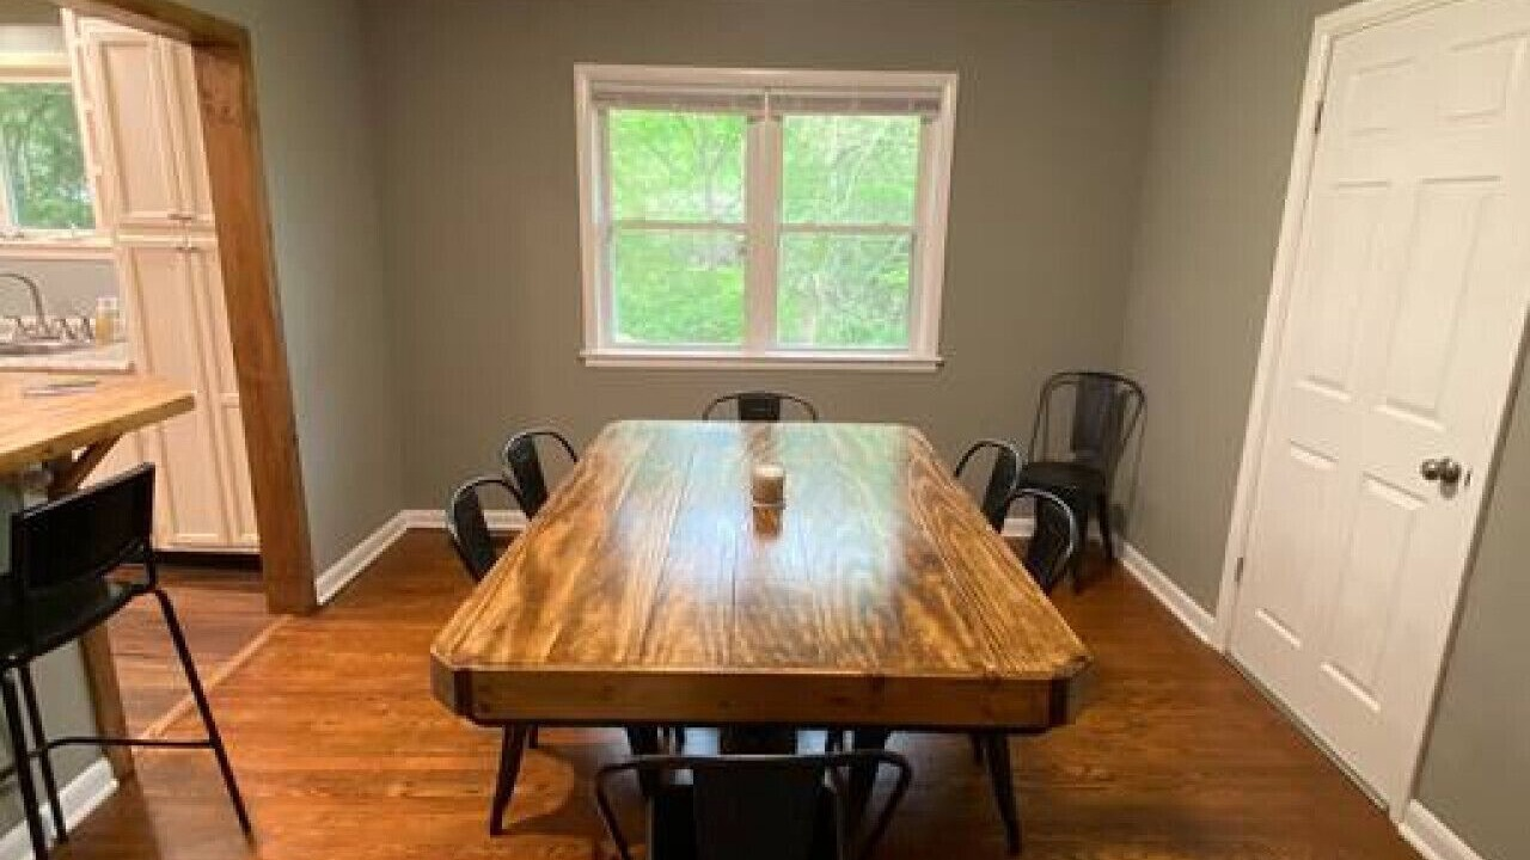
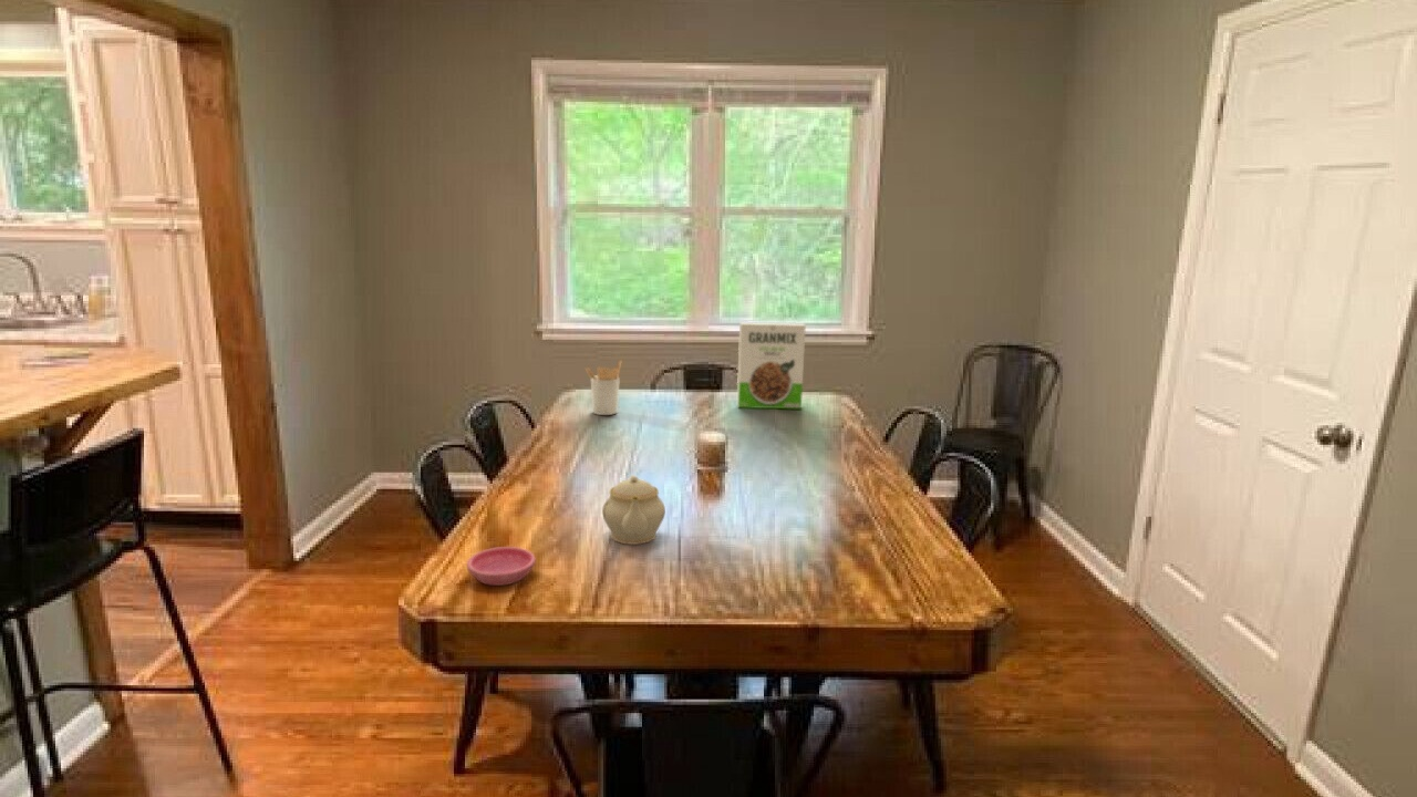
+ utensil holder [585,360,623,416]
+ teapot [601,475,666,546]
+ cereal box [736,320,807,410]
+ saucer [466,546,536,587]
